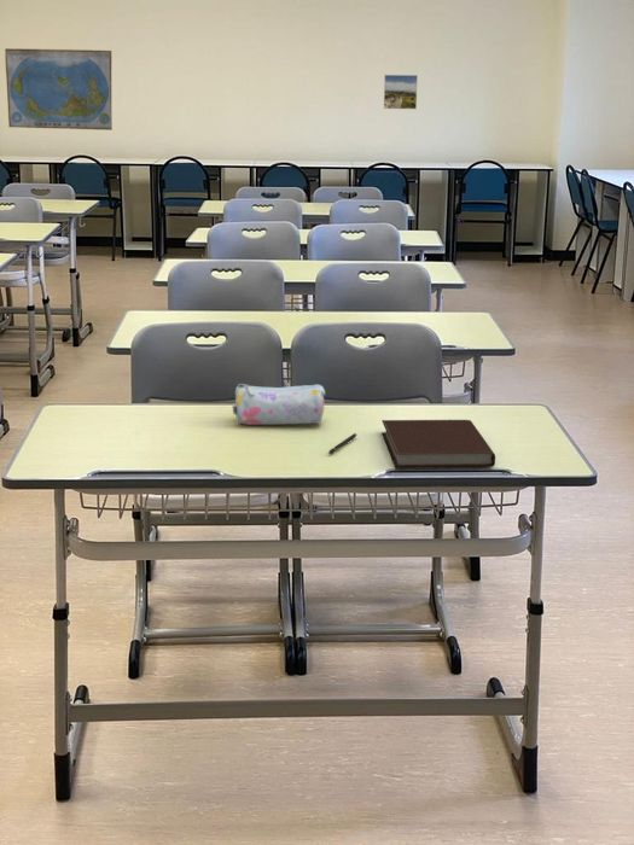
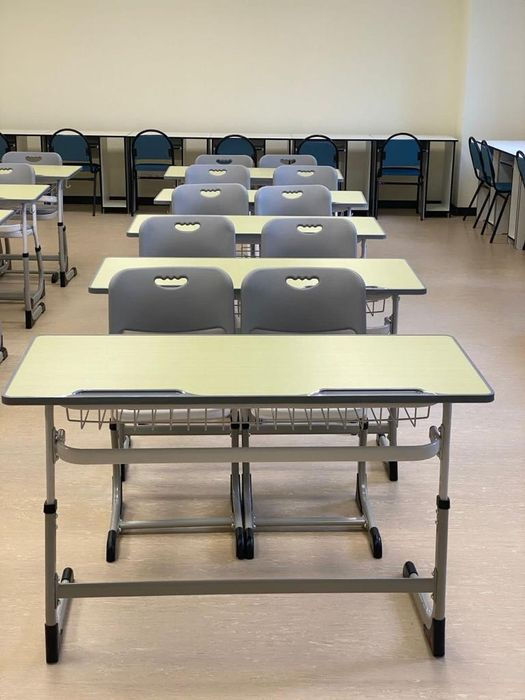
- pencil case [232,383,326,426]
- pen [327,432,357,455]
- notebook [380,419,496,470]
- world map [4,47,114,132]
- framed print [383,74,419,110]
